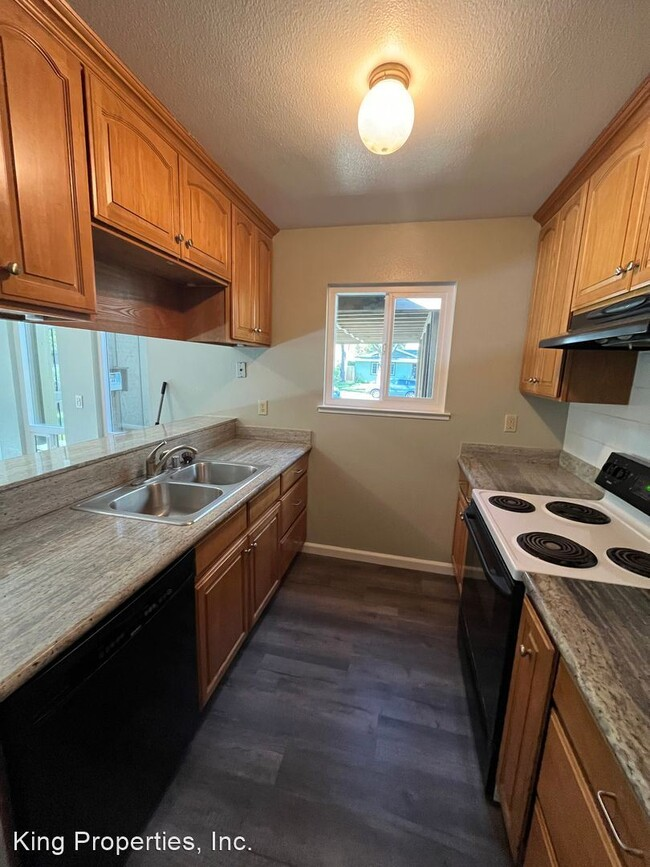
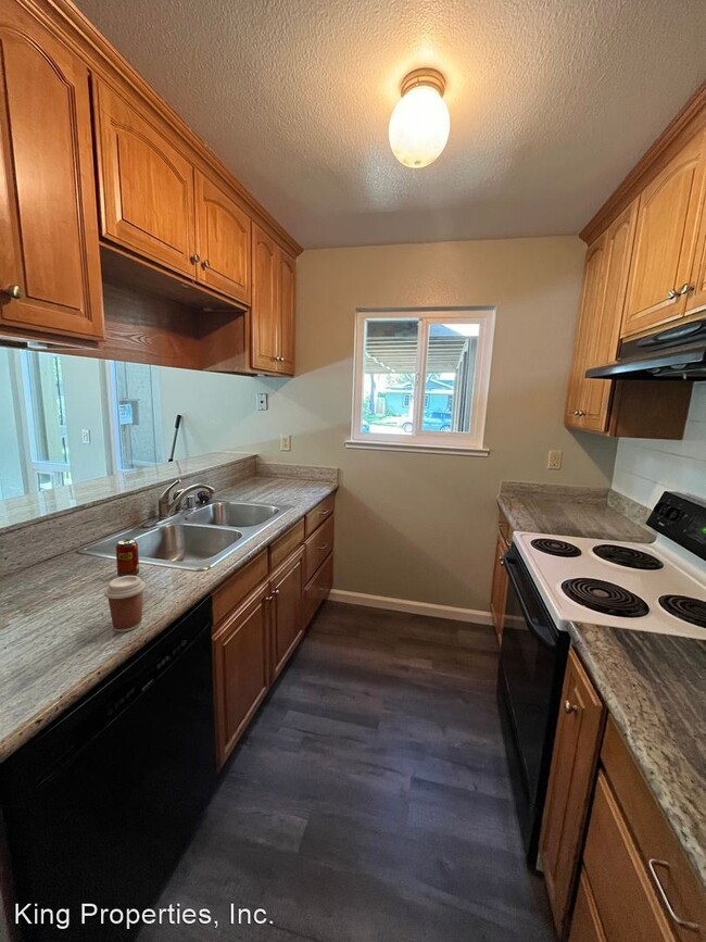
+ beverage can [115,538,140,578]
+ coffee cup [103,575,147,633]
